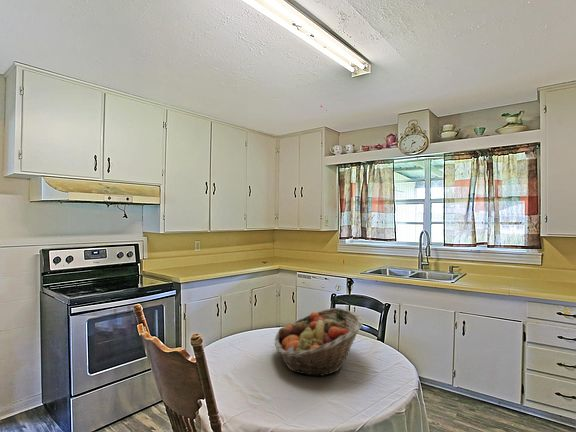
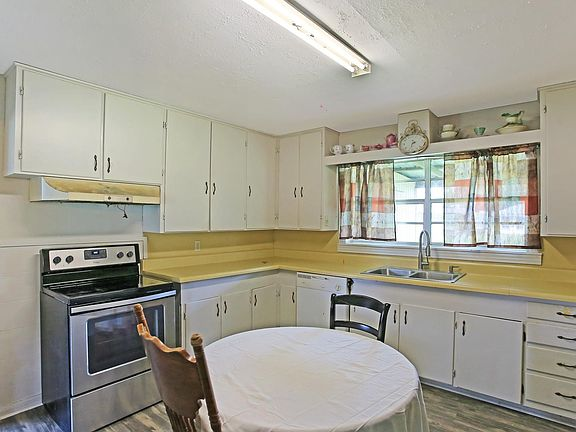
- fruit basket [274,307,364,377]
